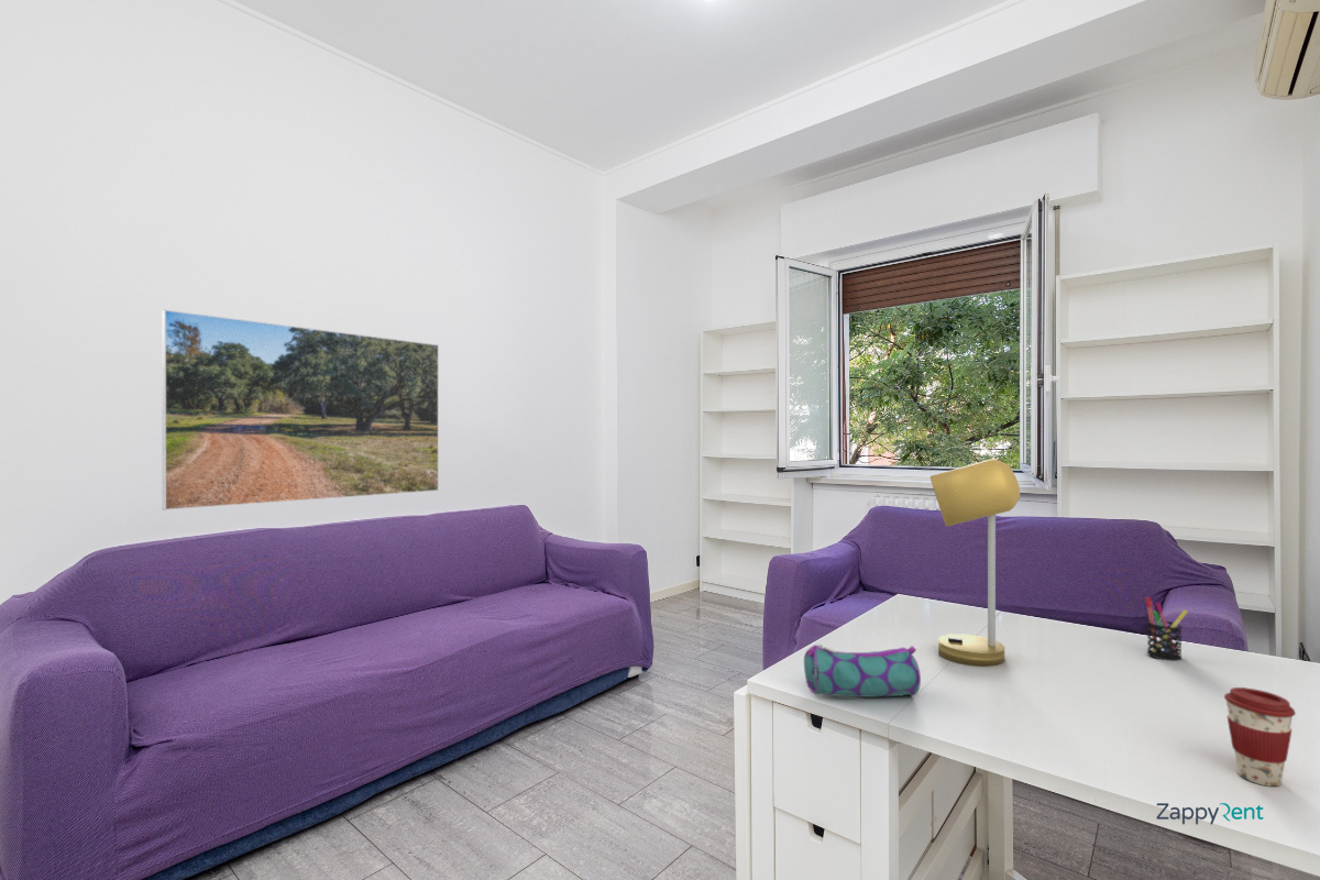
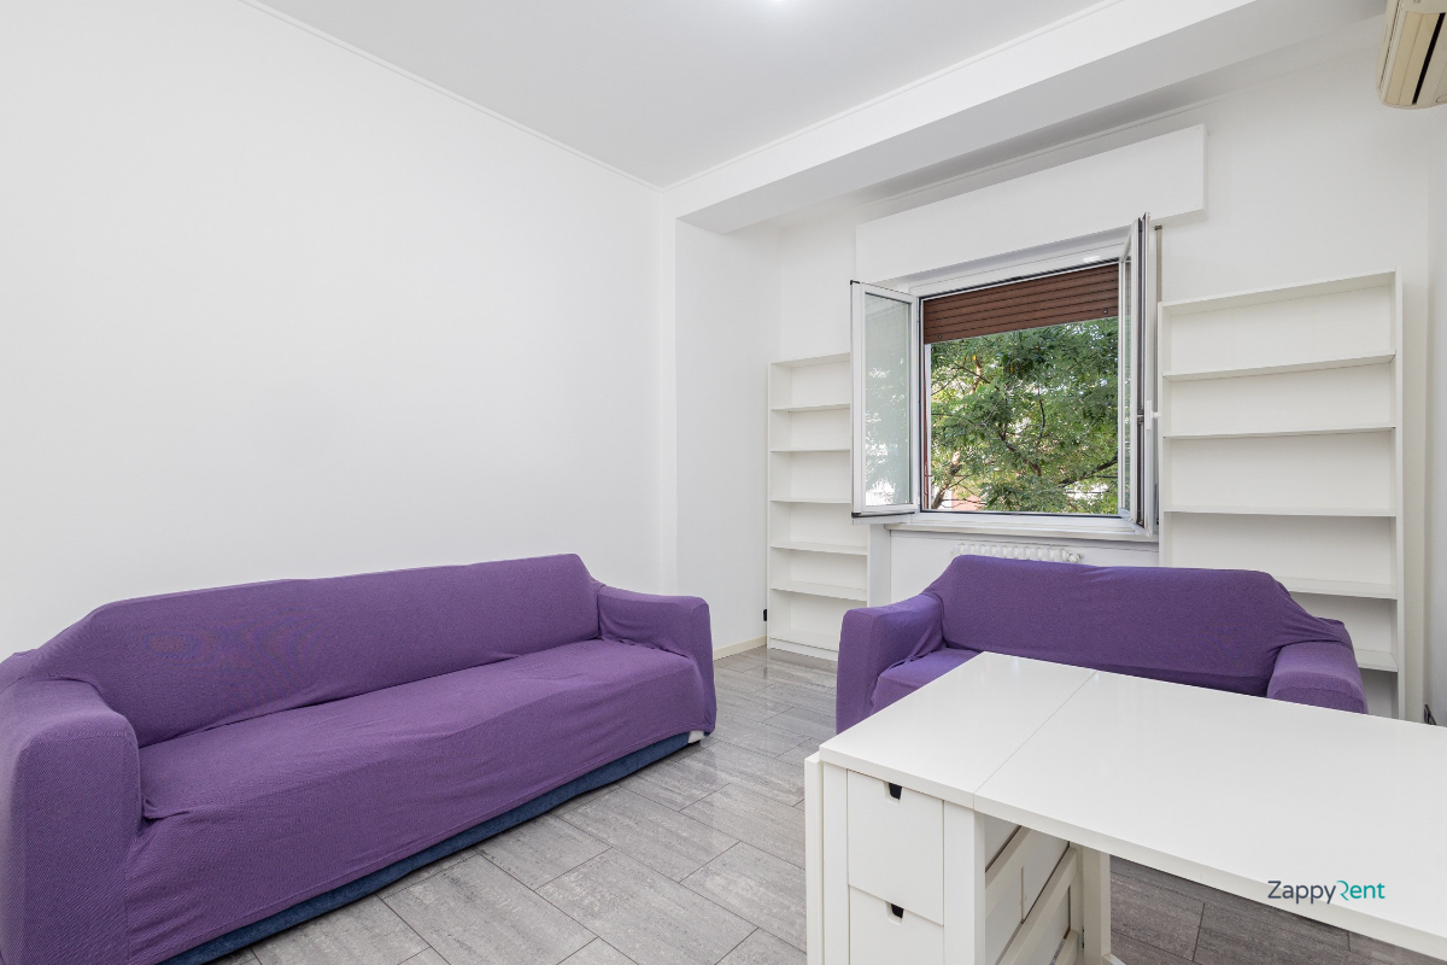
- desk lamp [928,458,1021,668]
- pen holder [1143,596,1189,662]
- coffee cup [1223,686,1297,788]
- pencil case [803,644,922,698]
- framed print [161,308,440,512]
